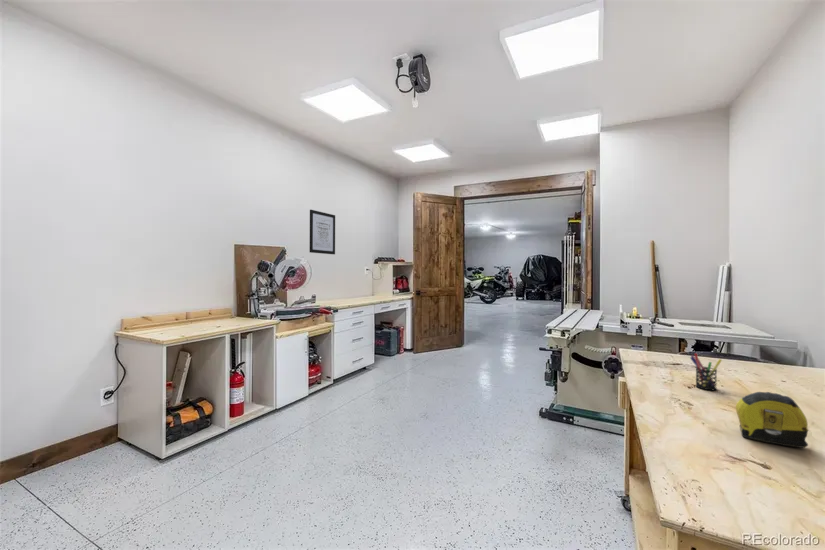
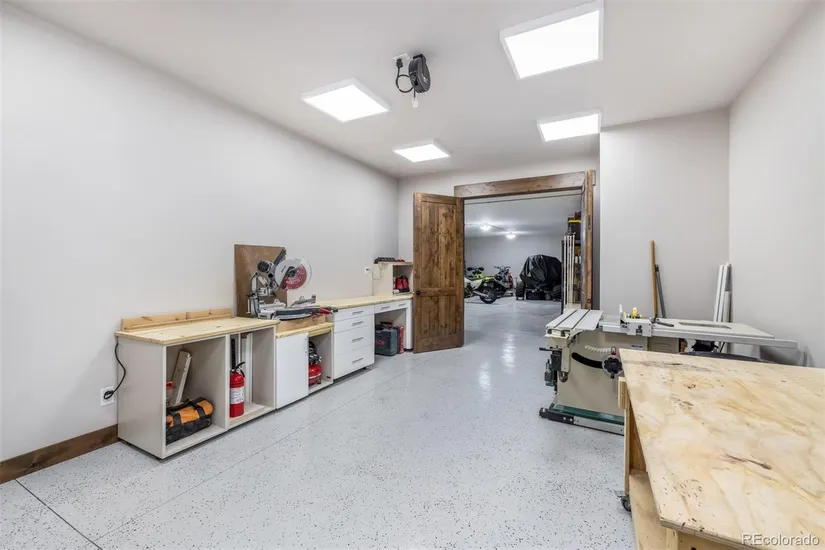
- tape measure [735,391,810,449]
- wall art [309,209,336,255]
- pen holder [689,352,723,392]
